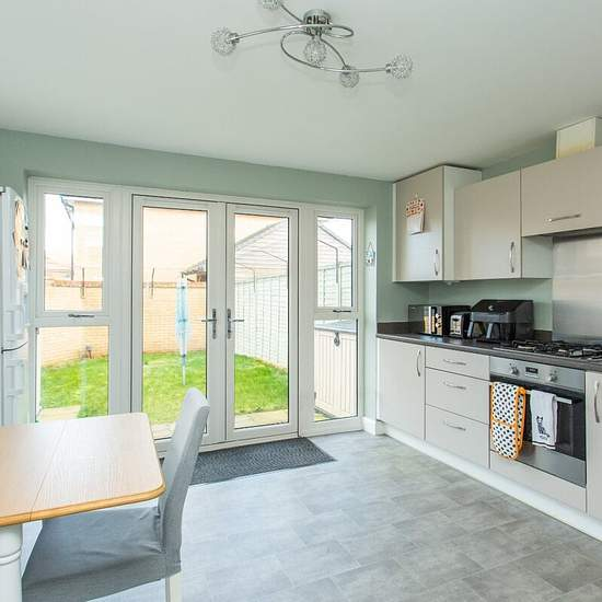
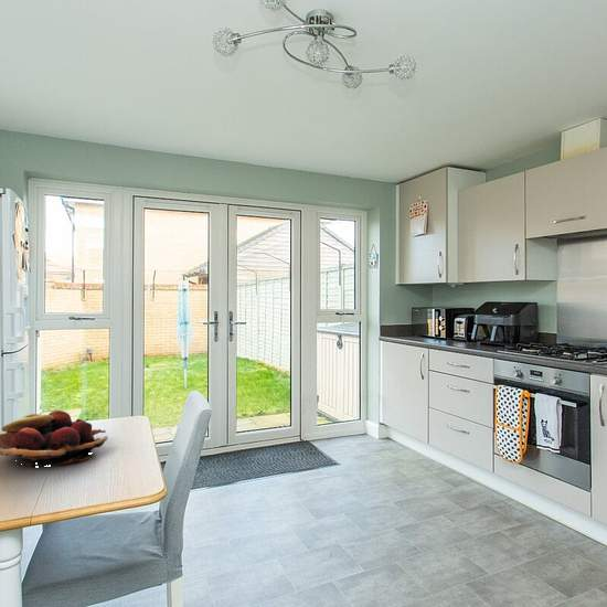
+ fruit basket [0,409,109,468]
